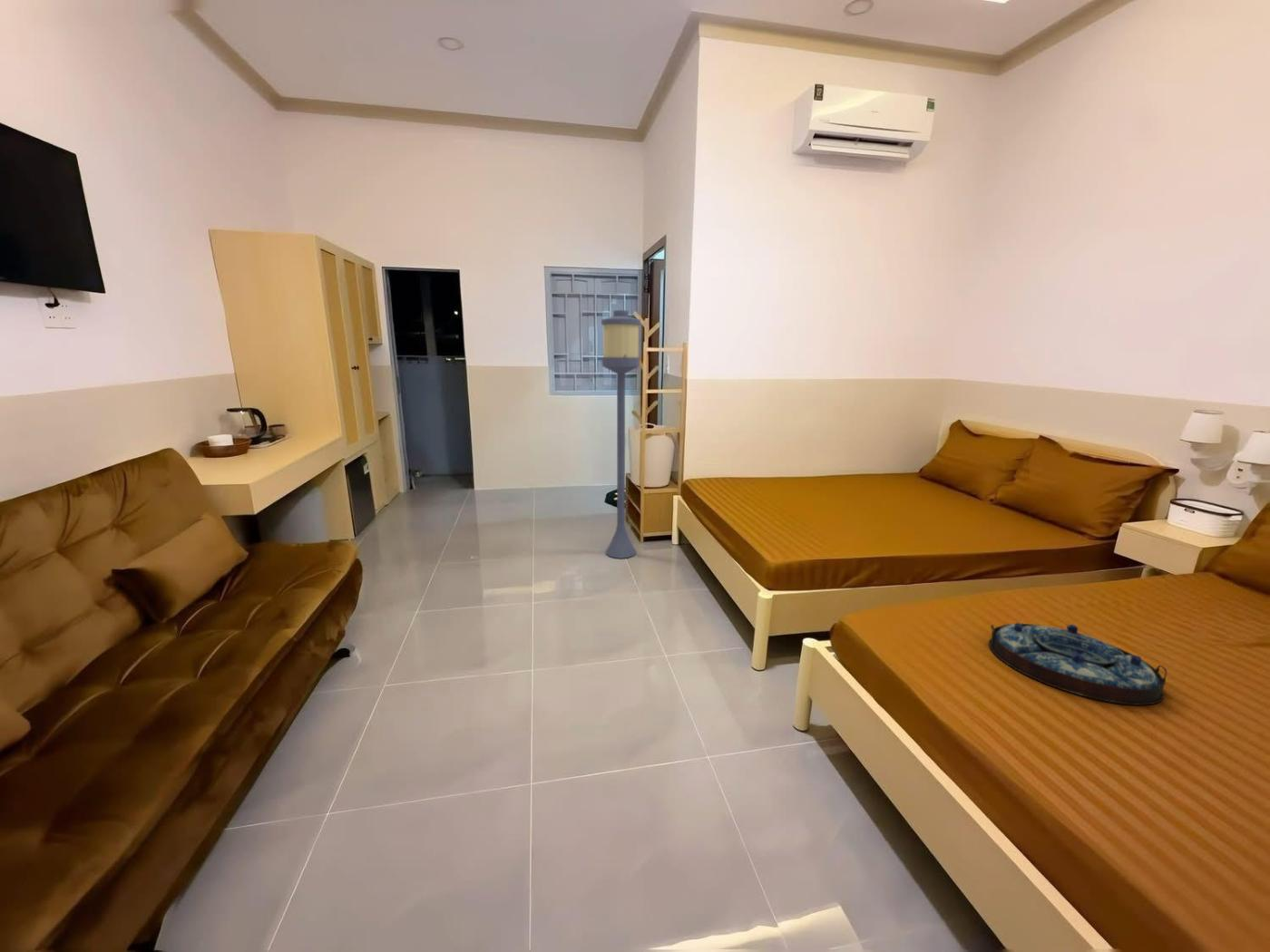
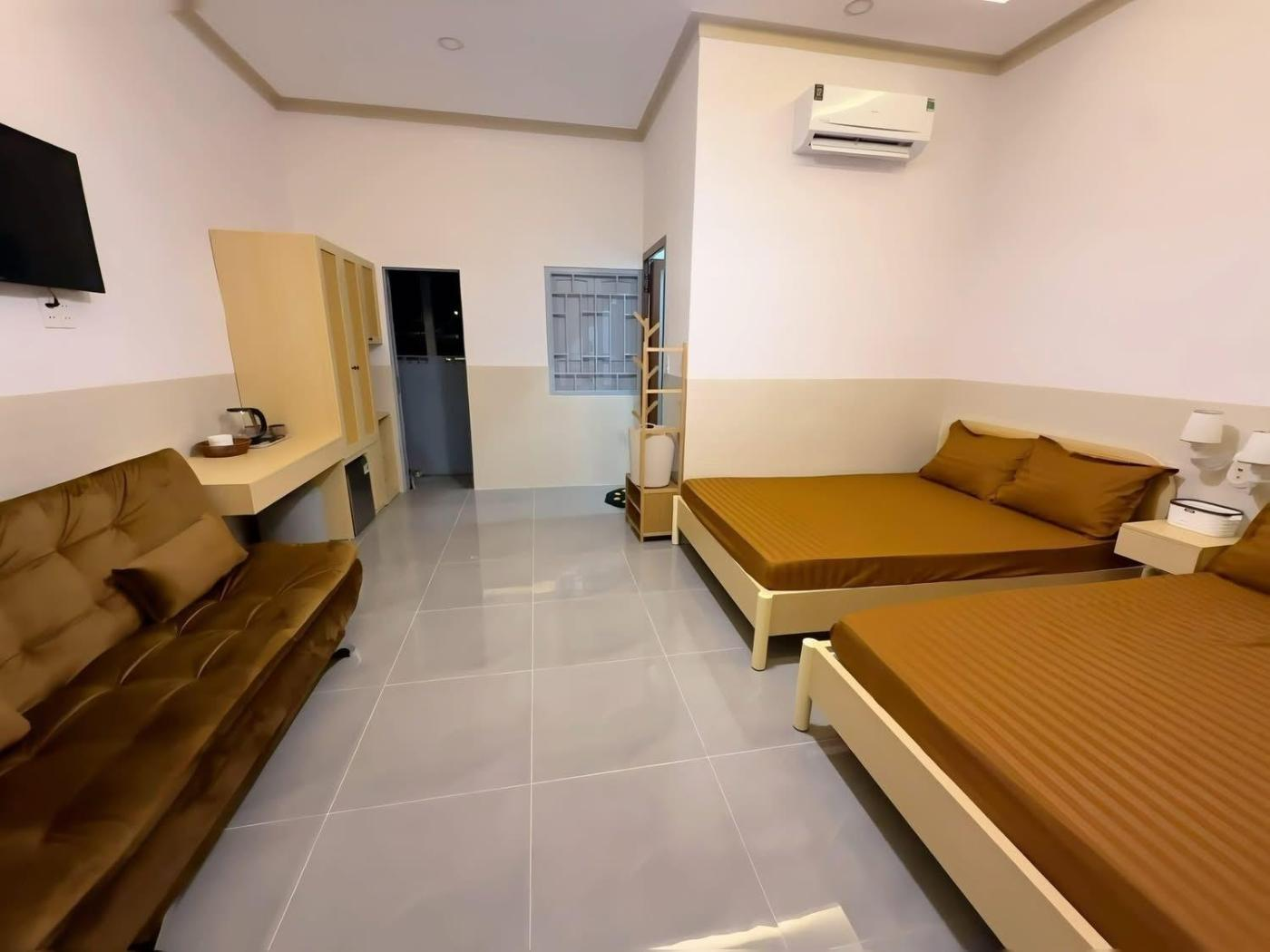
- serving tray [988,622,1168,706]
- floor lamp [601,309,641,559]
